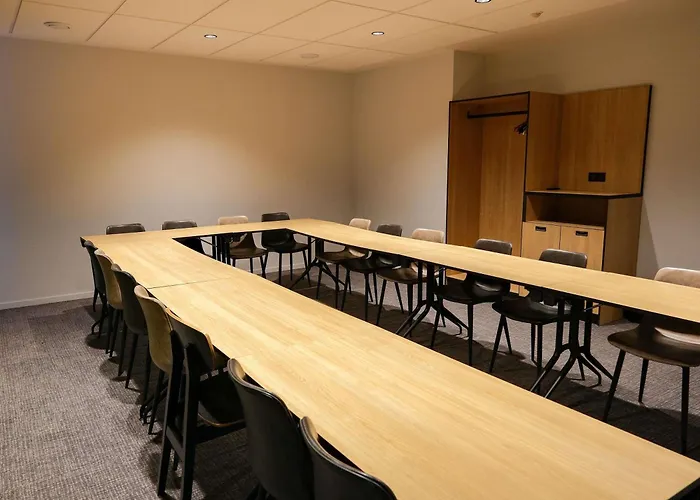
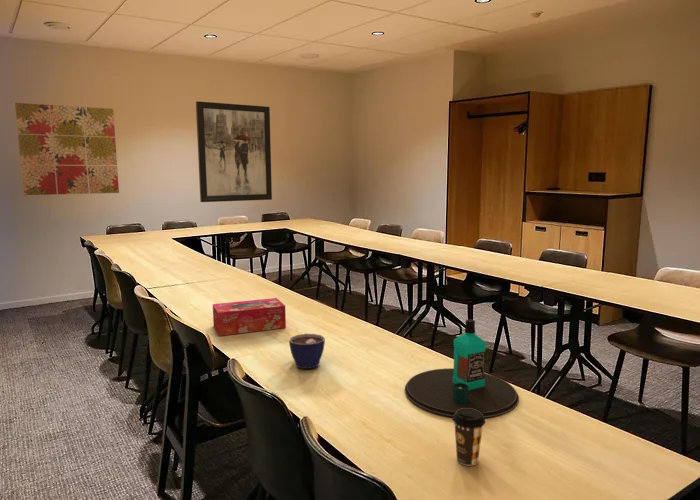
+ bottle [404,318,520,418]
+ wall art [195,100,273,203]
+ cup [288,333,326,370]
+ coffee cup [452,408,486,467]
+ wall art [14,102,120,196]
+ tissue box [212,297,287,337]
